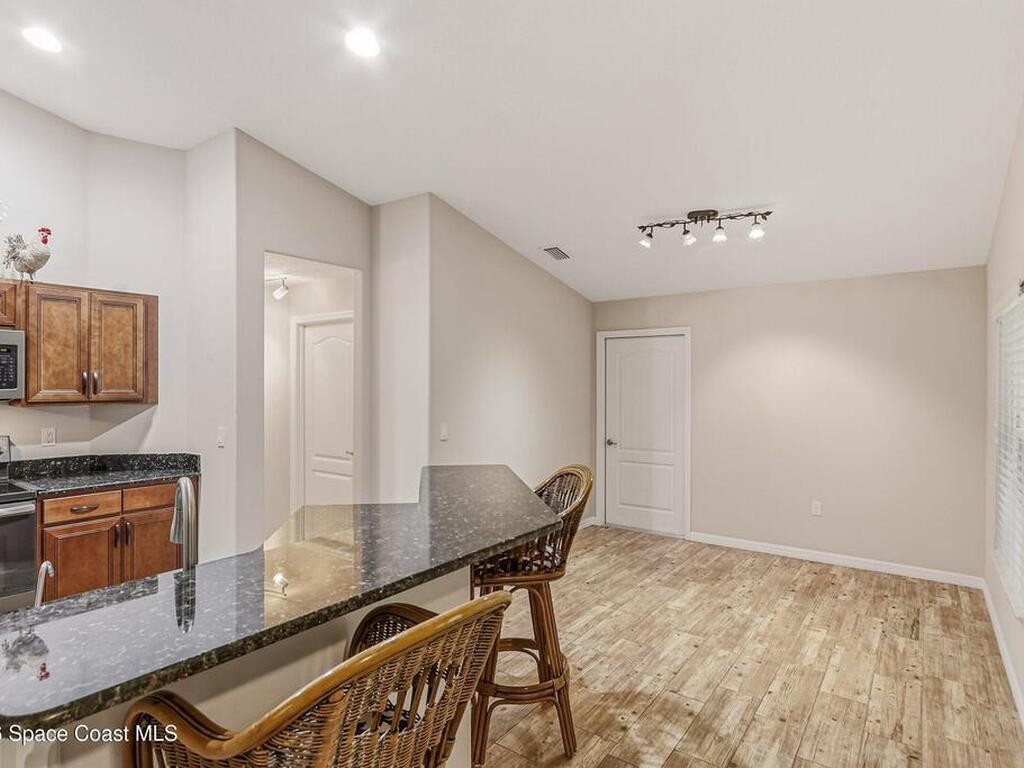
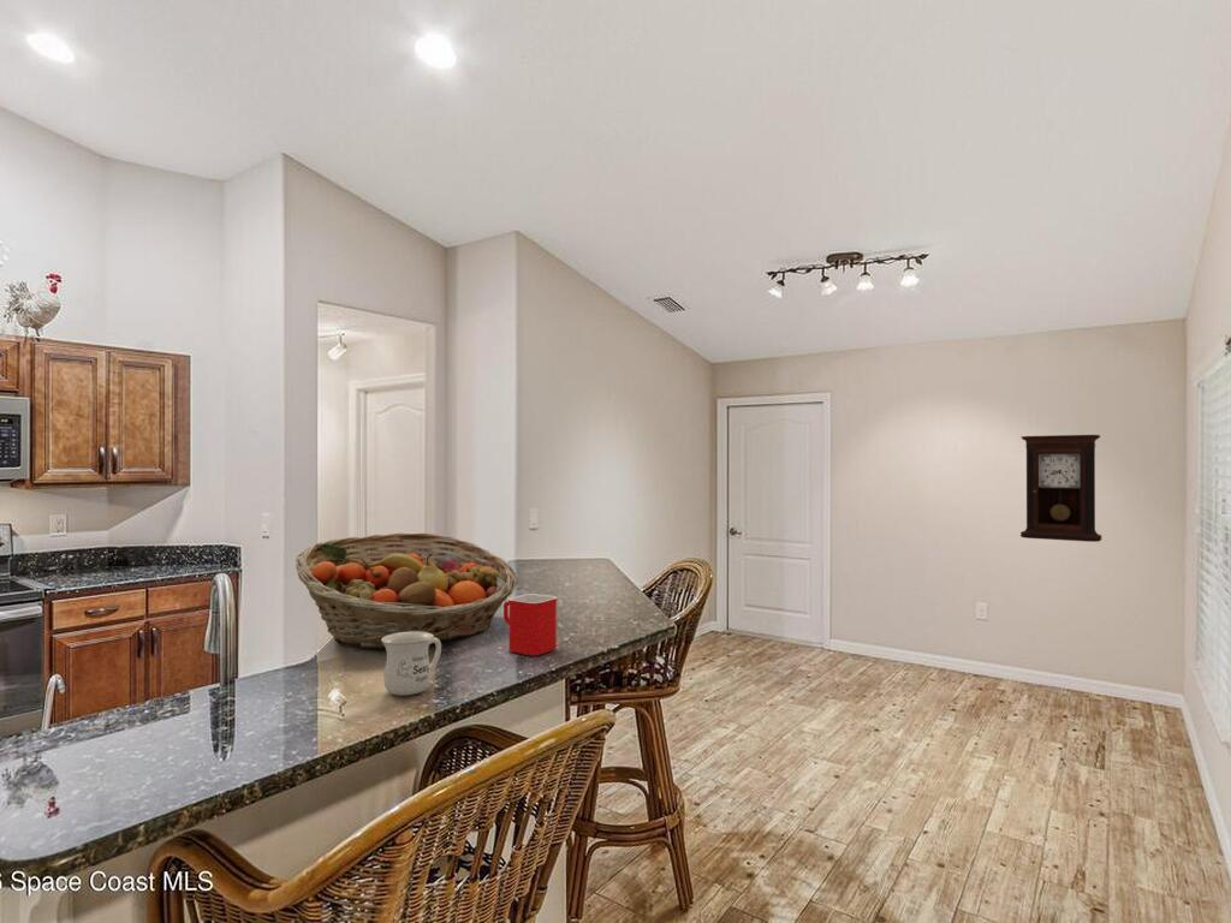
+ pendulum clock [1019,434,1102,543]
+ fruit basket [295,531,519,650]
+ mug [381,632,442,697]
+ mug [502,592,559,657]
